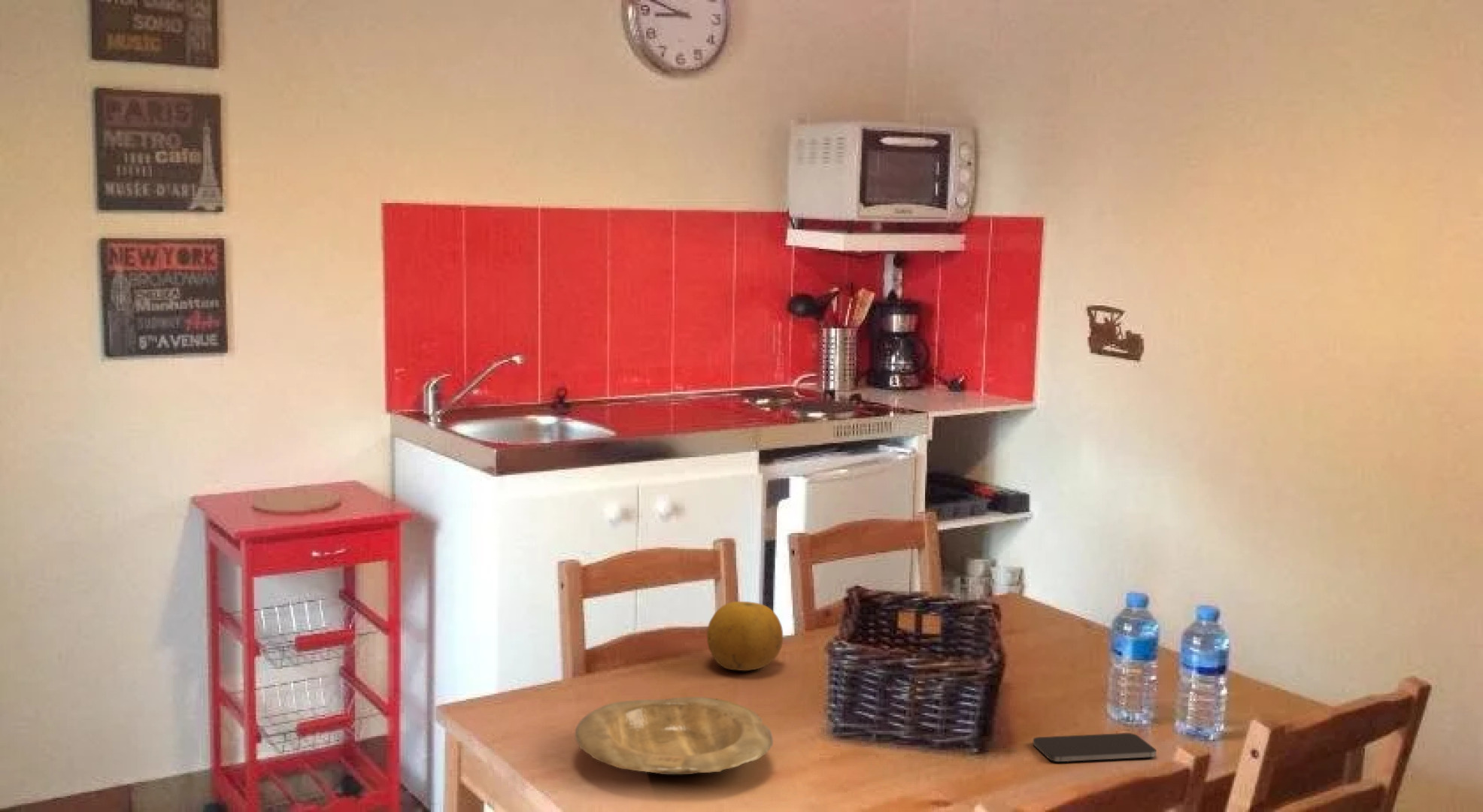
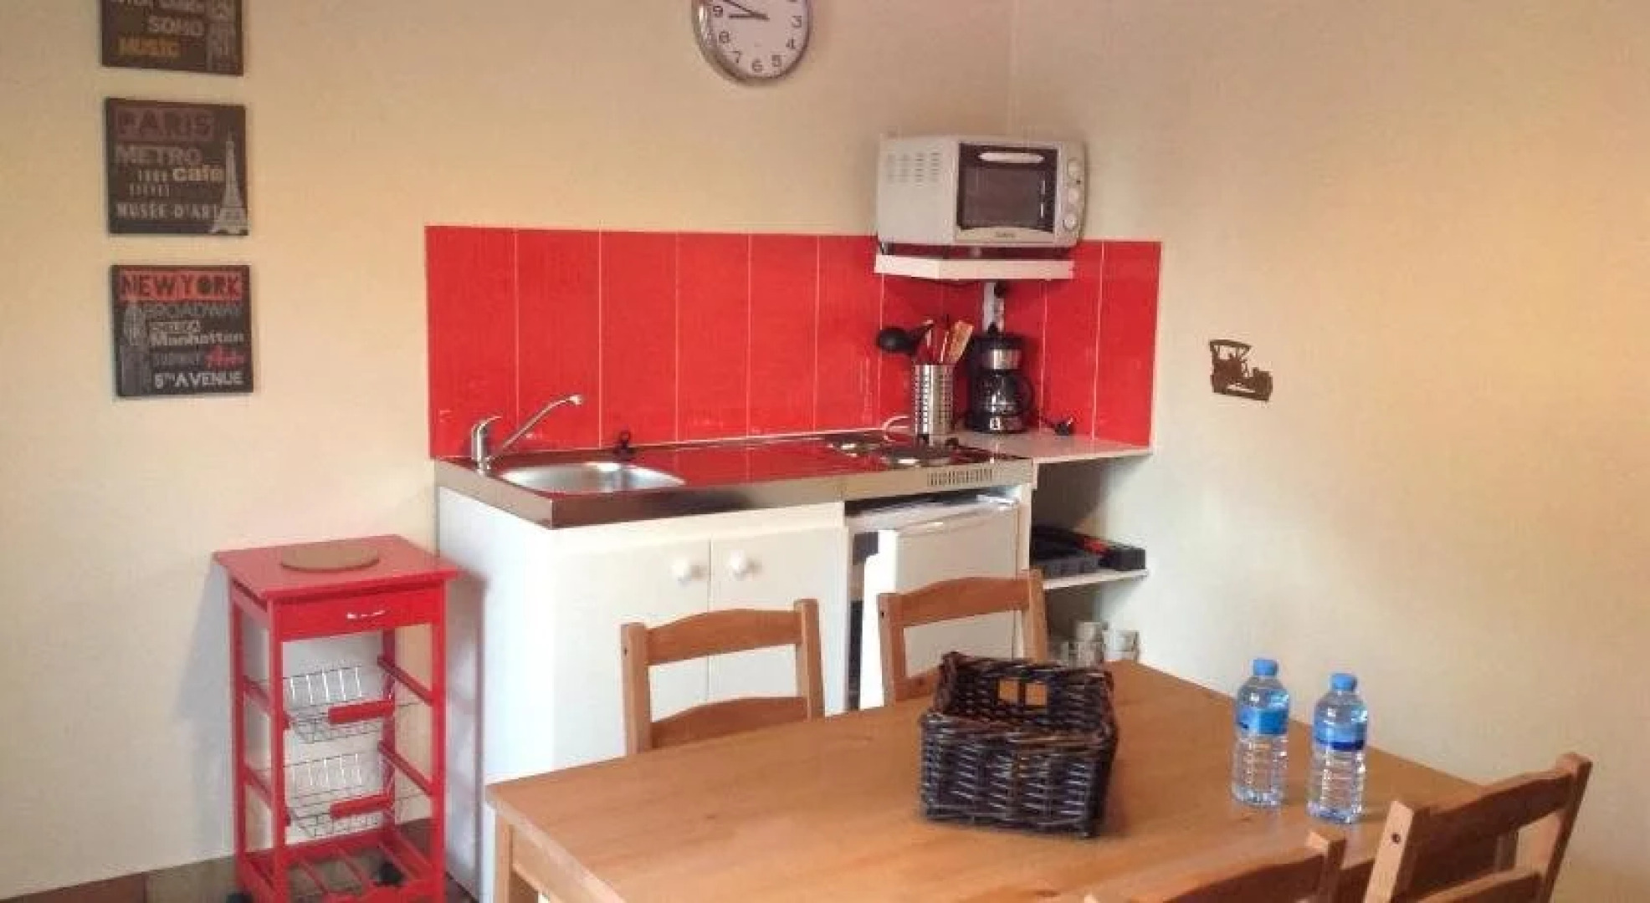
- smartphone [1033,732,1157,762]
- fruit [706,601,784,671]
- plate [575,696,774,775]
